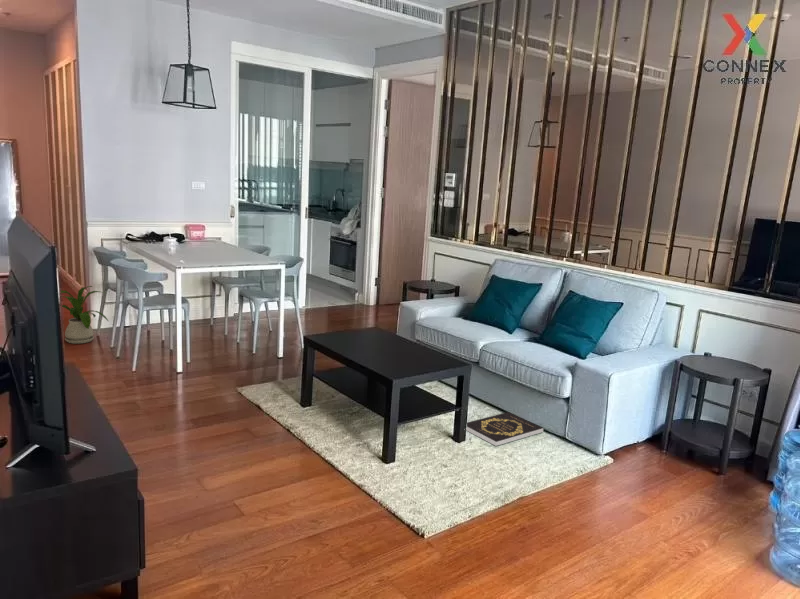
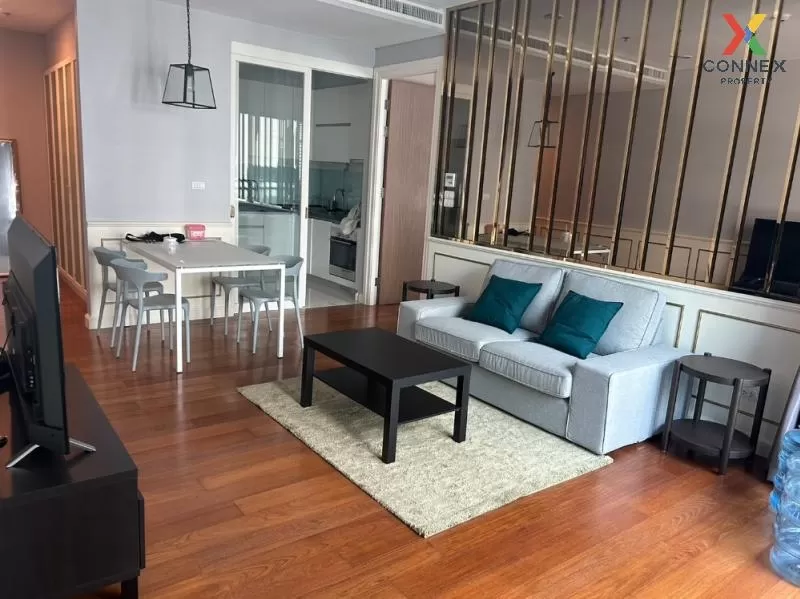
- book [465,411,544,447]
- house plant [60,285,110,345]
